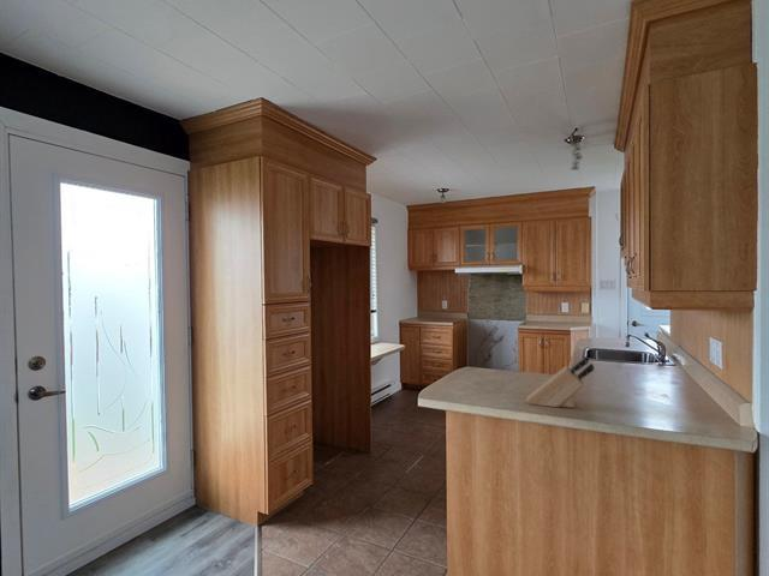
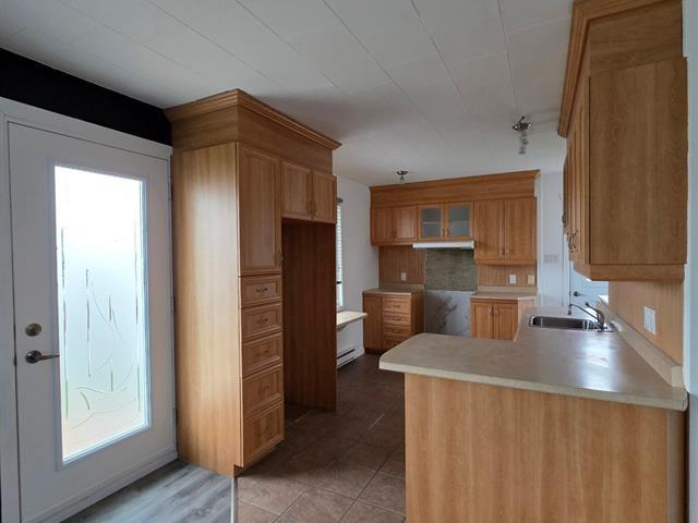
- knife block [524,354,595,409]
